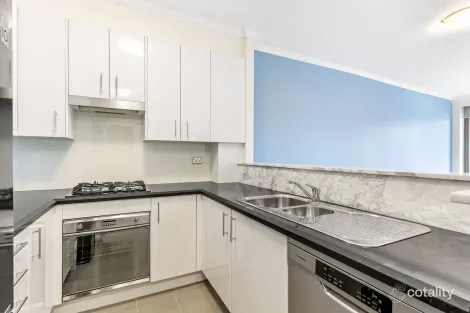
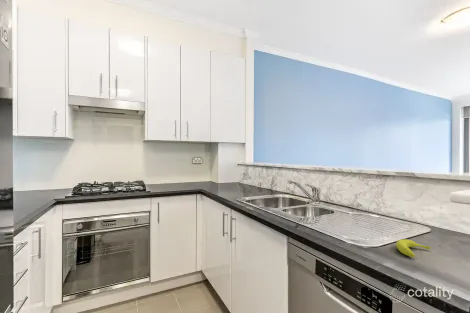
+ banana [395,238,432,258]
